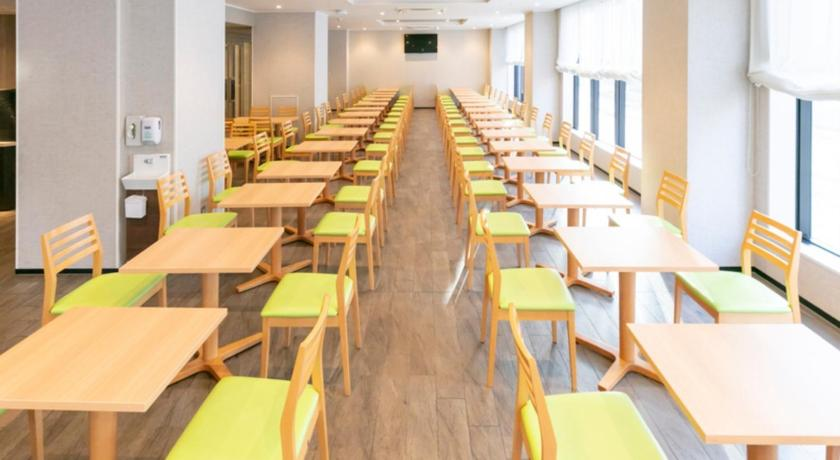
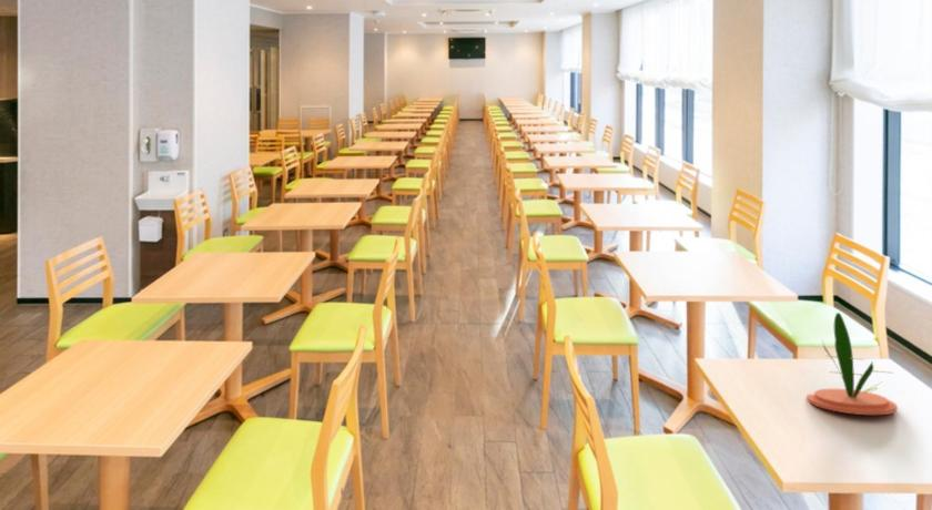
+ plant [806,312,899,416]
